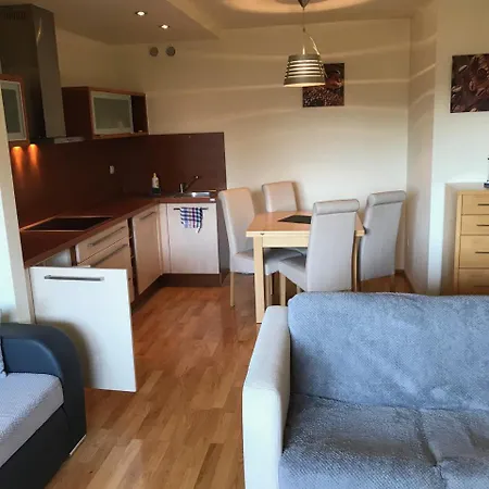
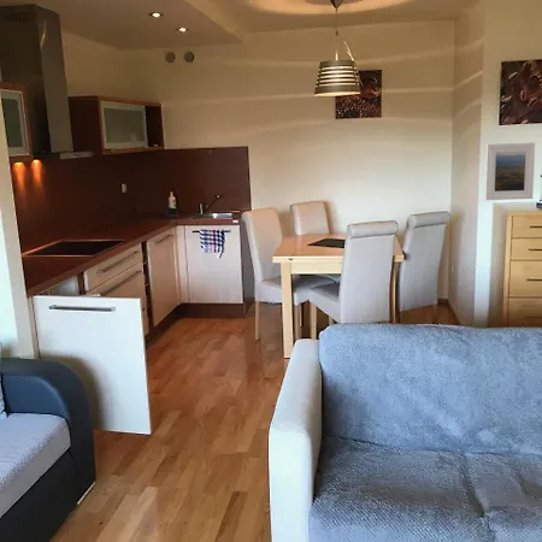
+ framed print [484,141,536,201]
